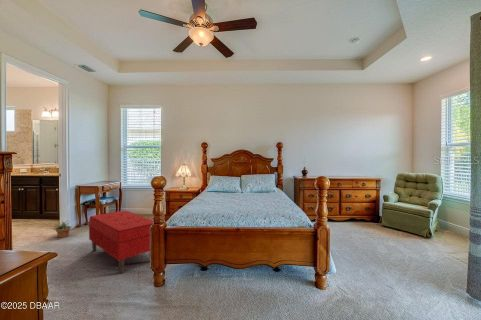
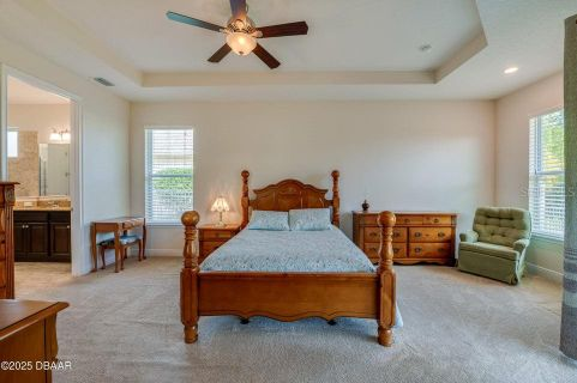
- potted plant [53,219,74,239]
- bench [88,210,154,274]
